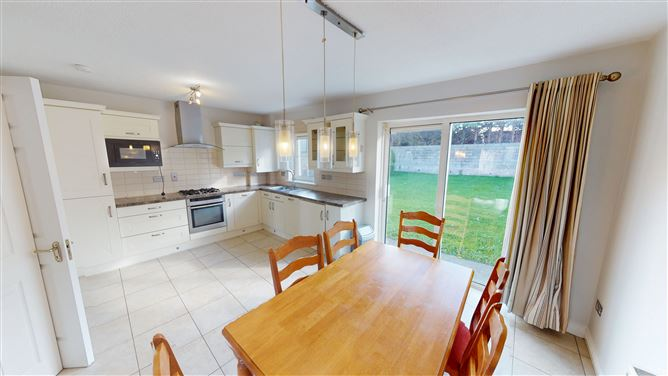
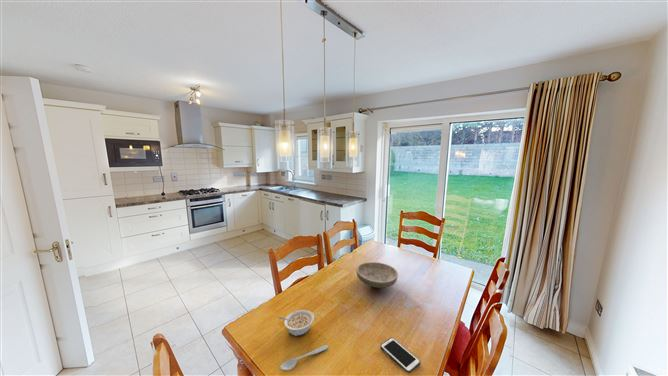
+ legume [278,309,315,337]
+ cell phone [380,337,421,374]
+ spoon [279,344,329,371]
+ bowl [356,261,399,289]
